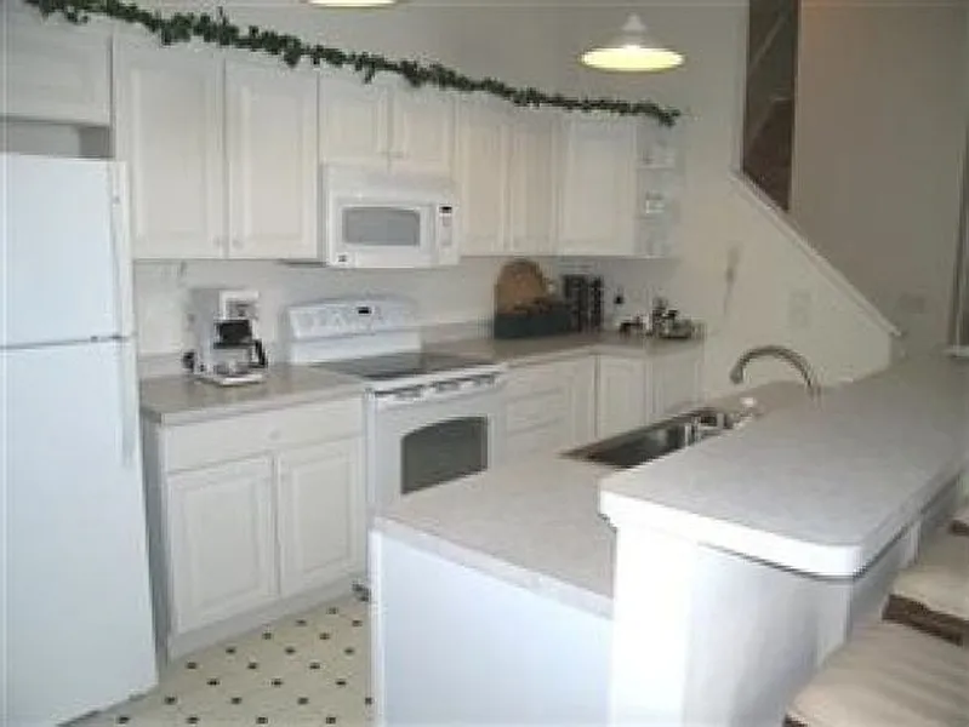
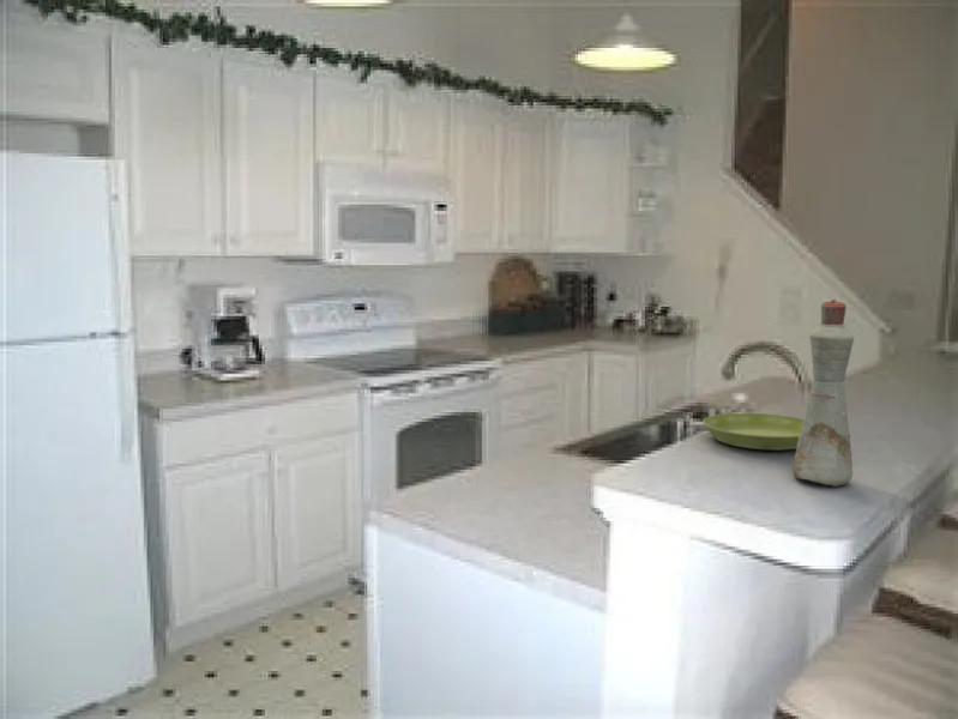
+ bottle [791,297,855,488]
+ saucer [701,412,805,452]
